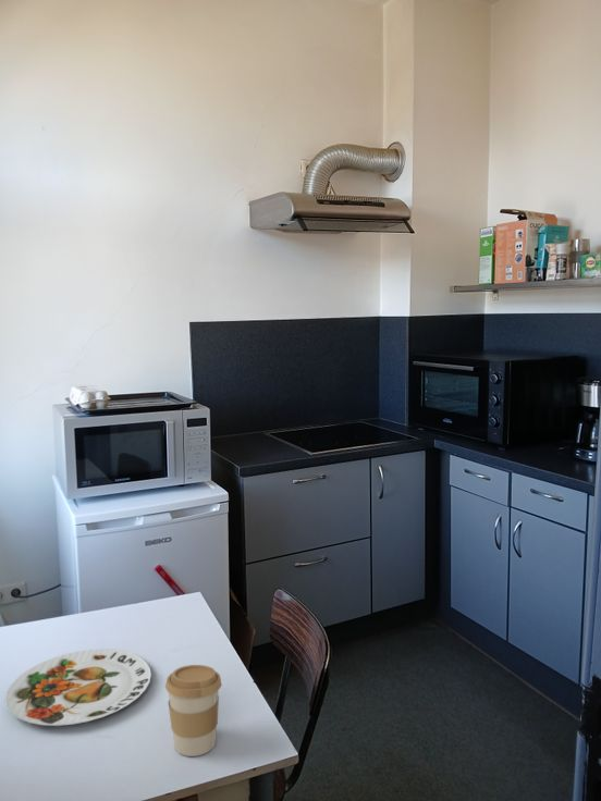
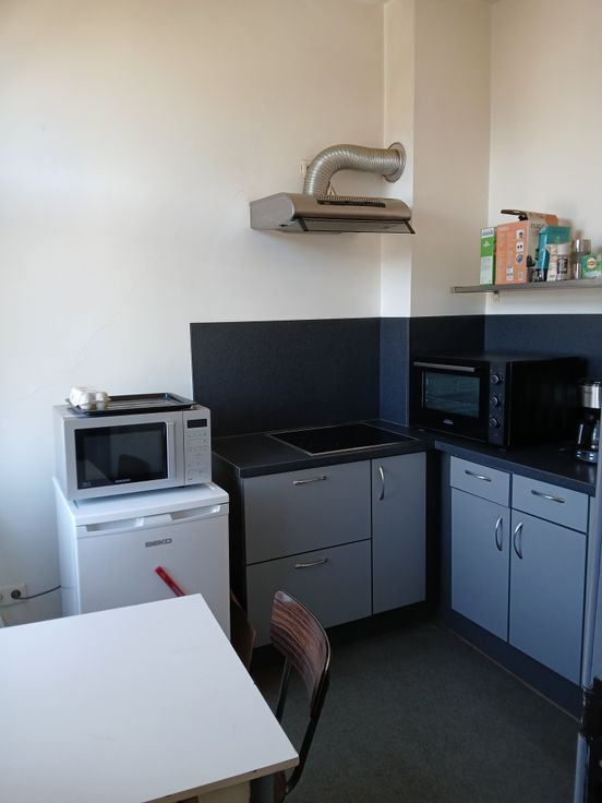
- coffee cup [164,664,222,757]
- plate [4,649,152,727]
